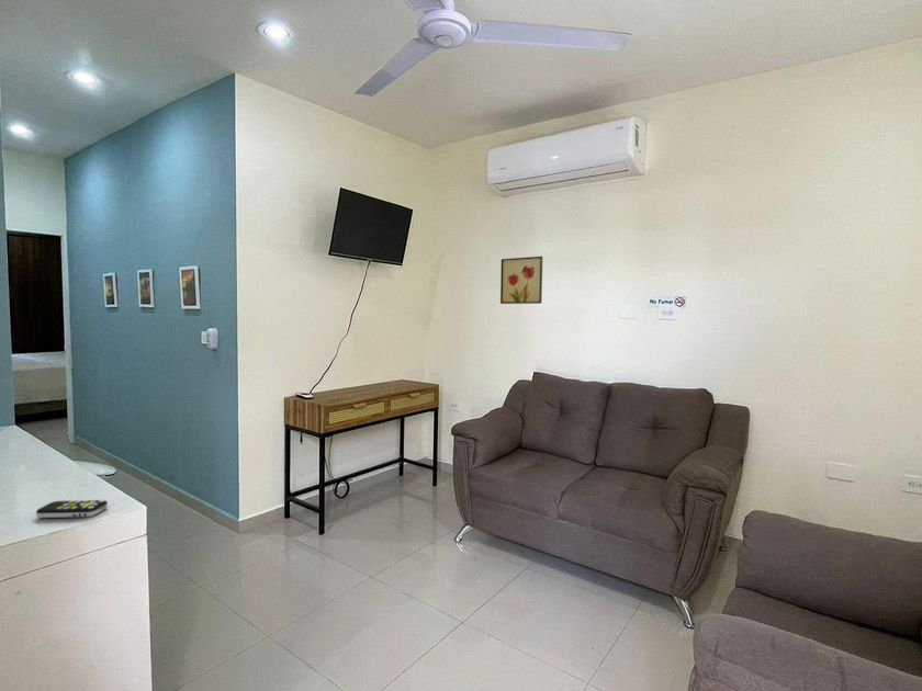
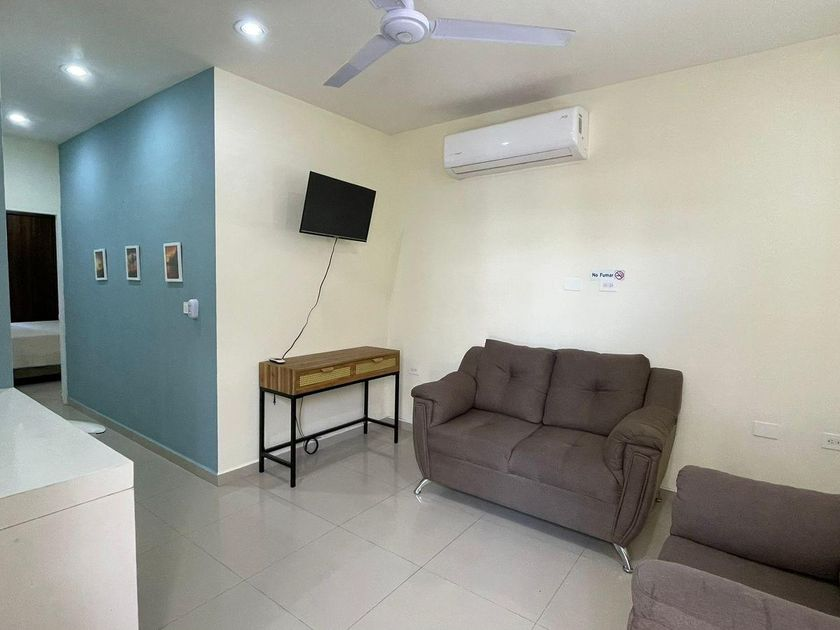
- remote control [35,499,109,519]
- wall art [499,256,543,305]
